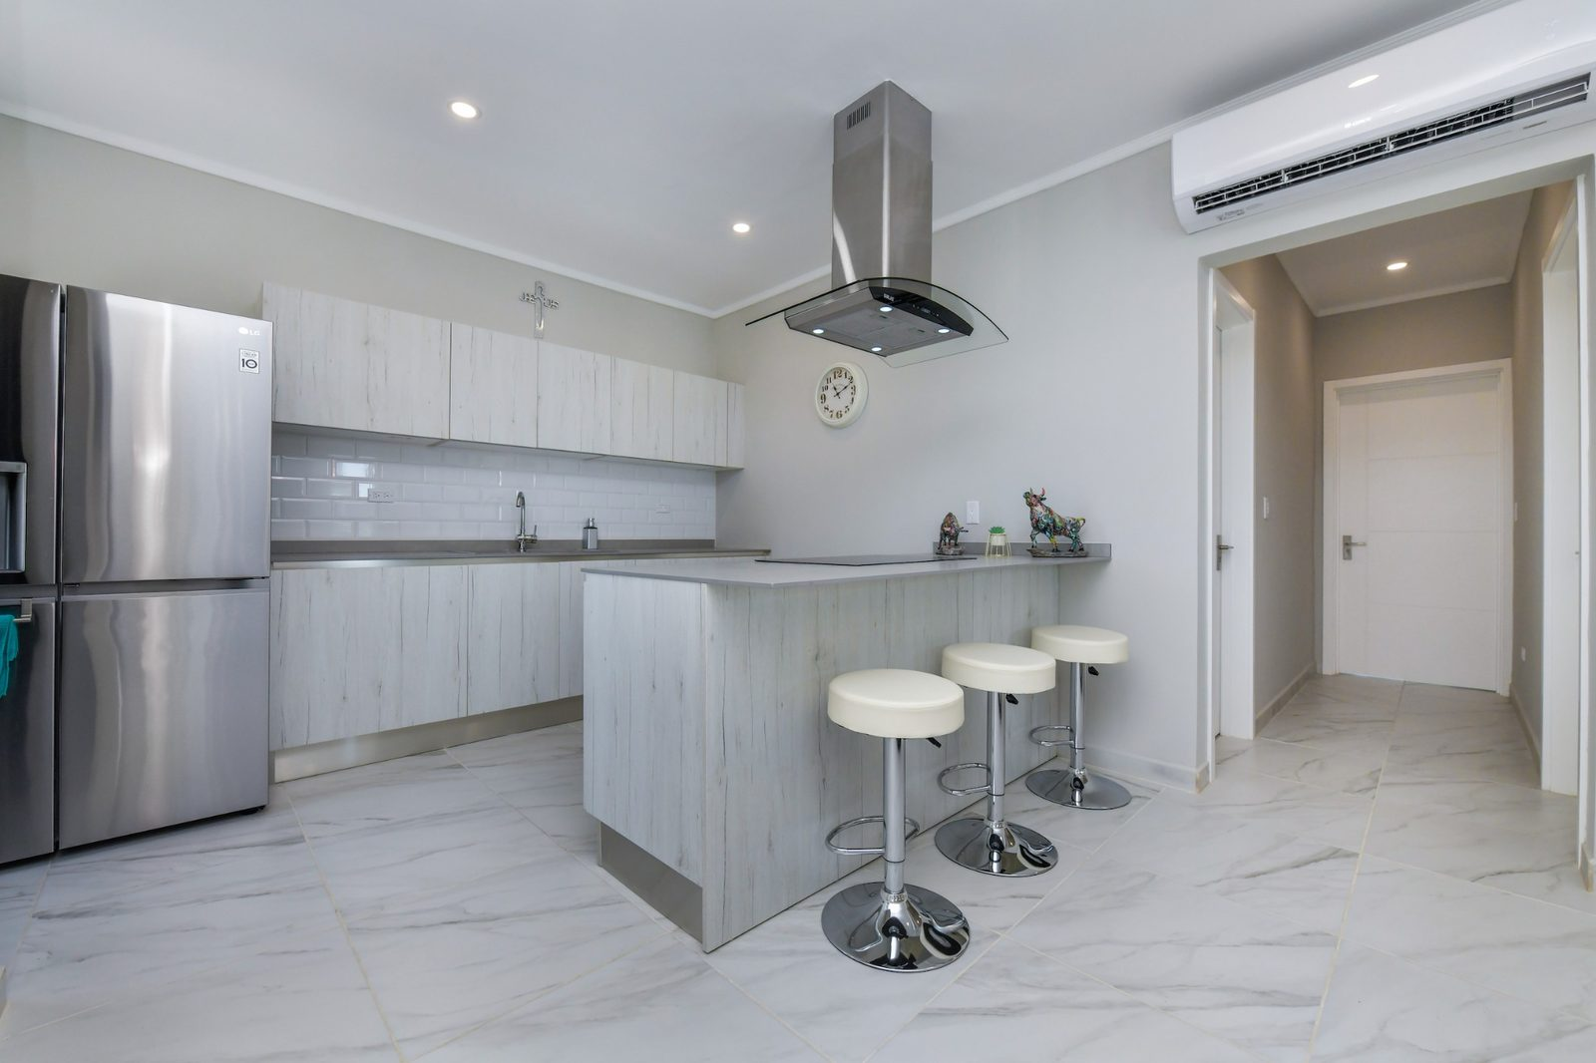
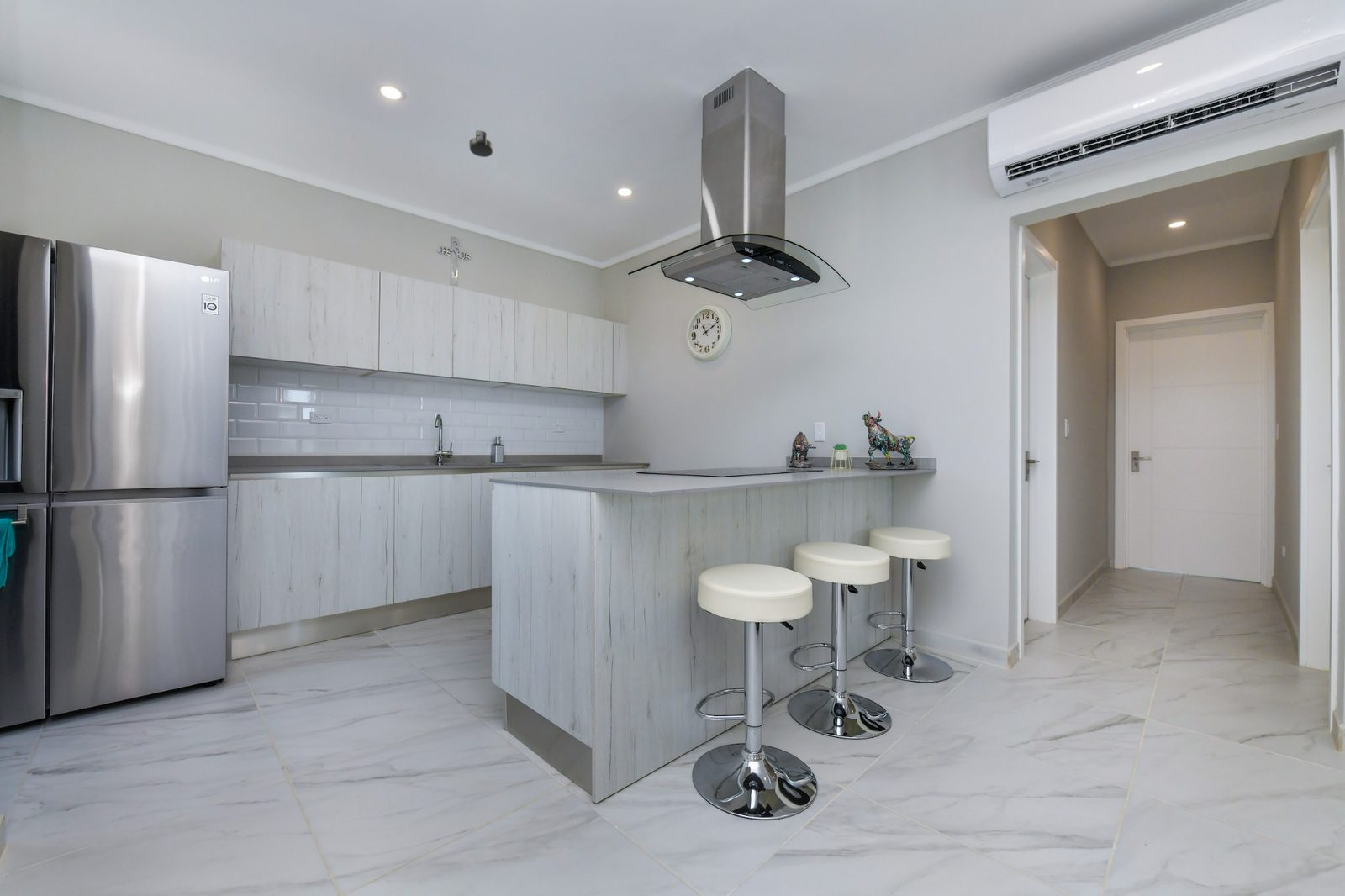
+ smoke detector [468,129,493,158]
